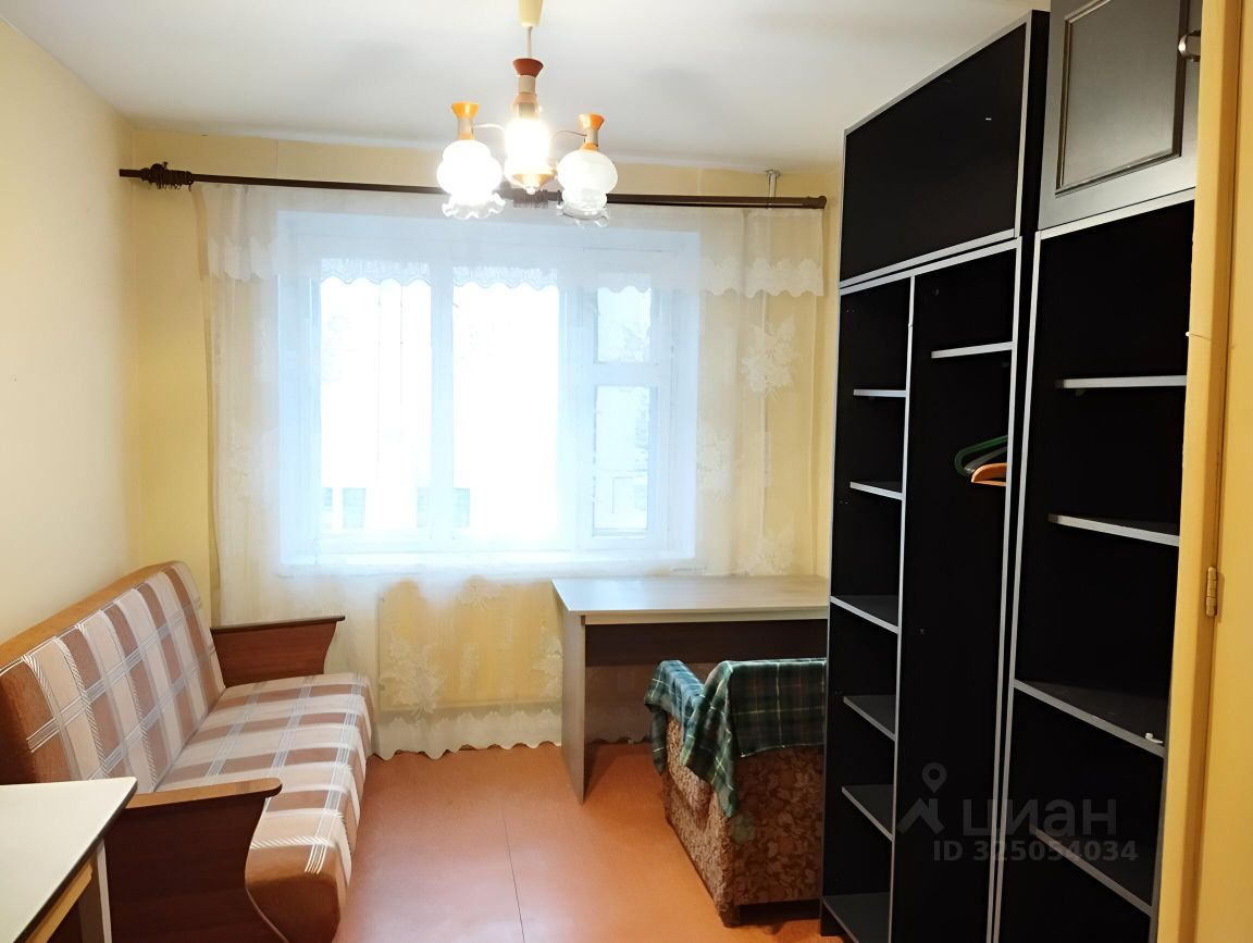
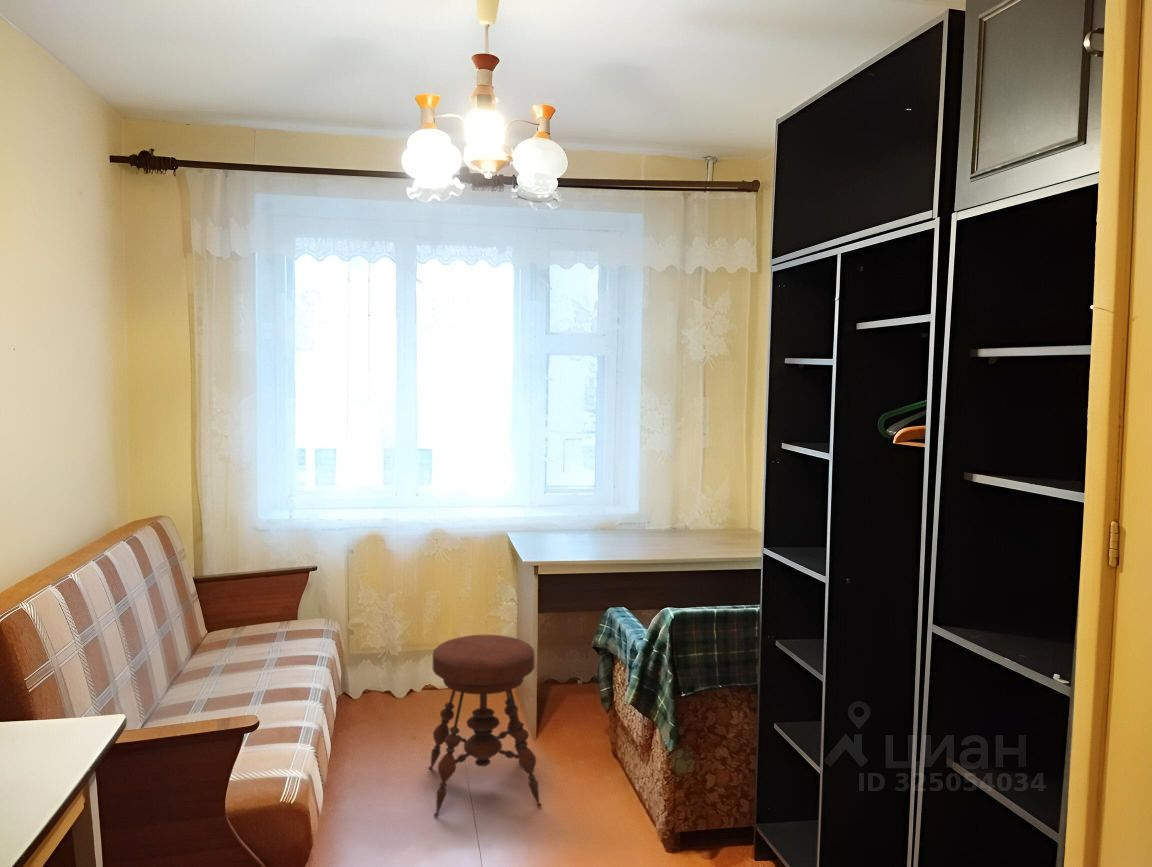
+ stool [427,634,543,818]
